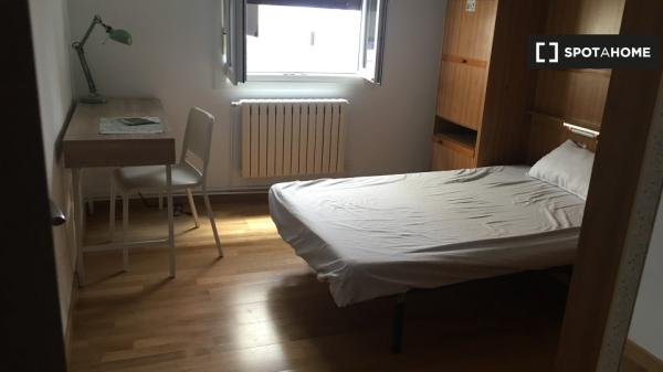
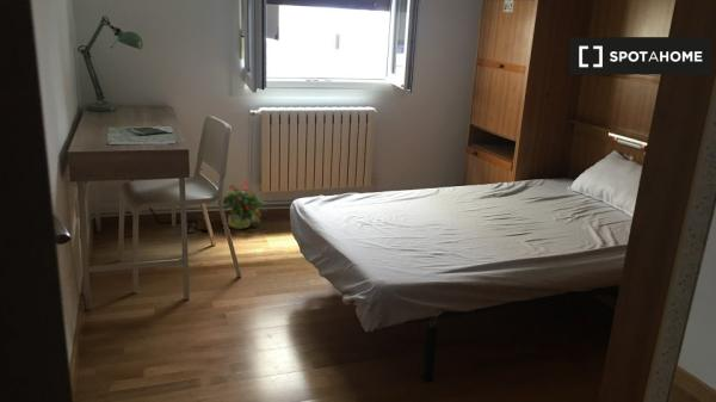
+ potted plant [222,179,267,230]
